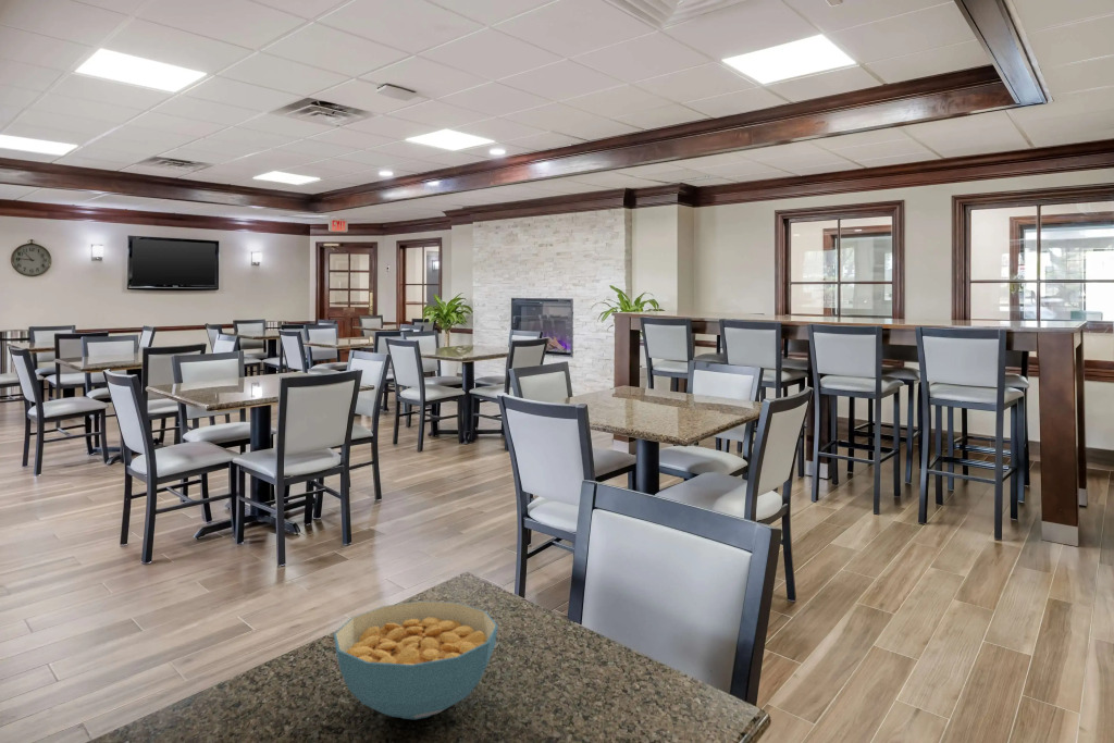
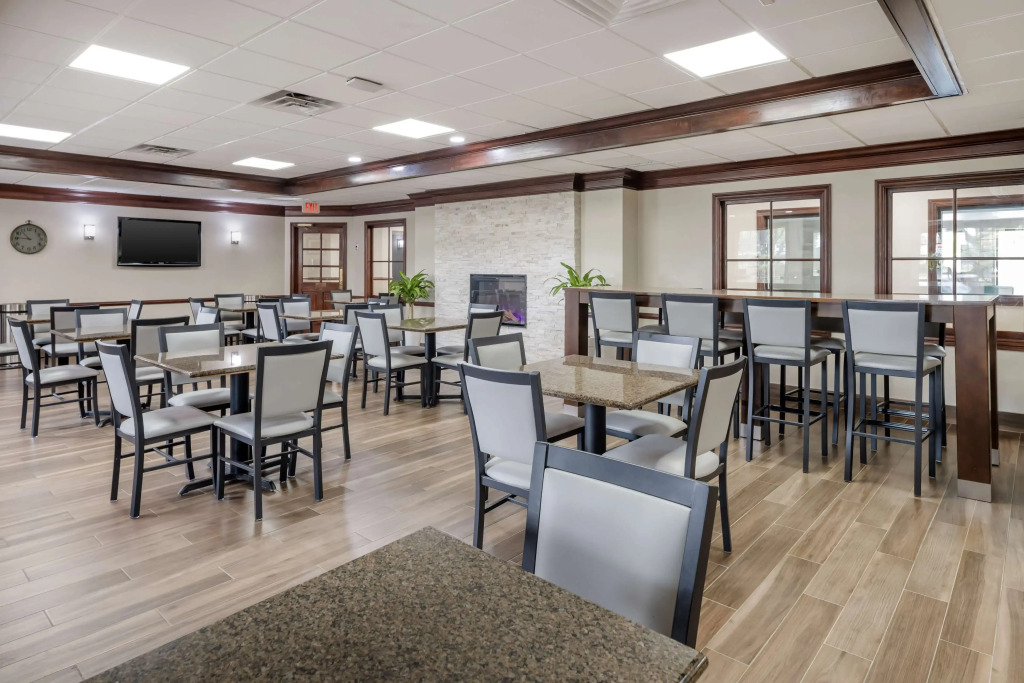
- cereal bowl [333,599,499,720]
